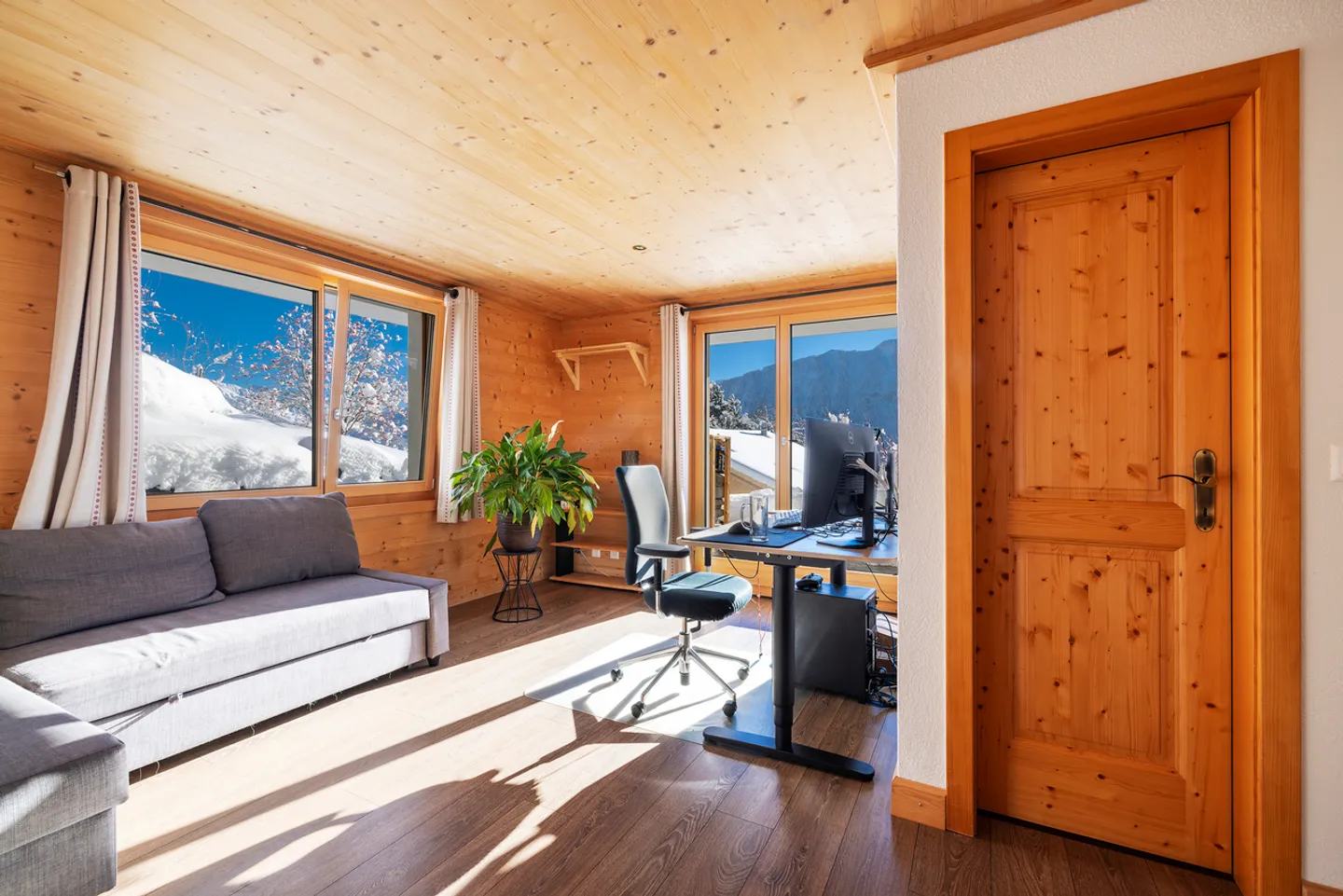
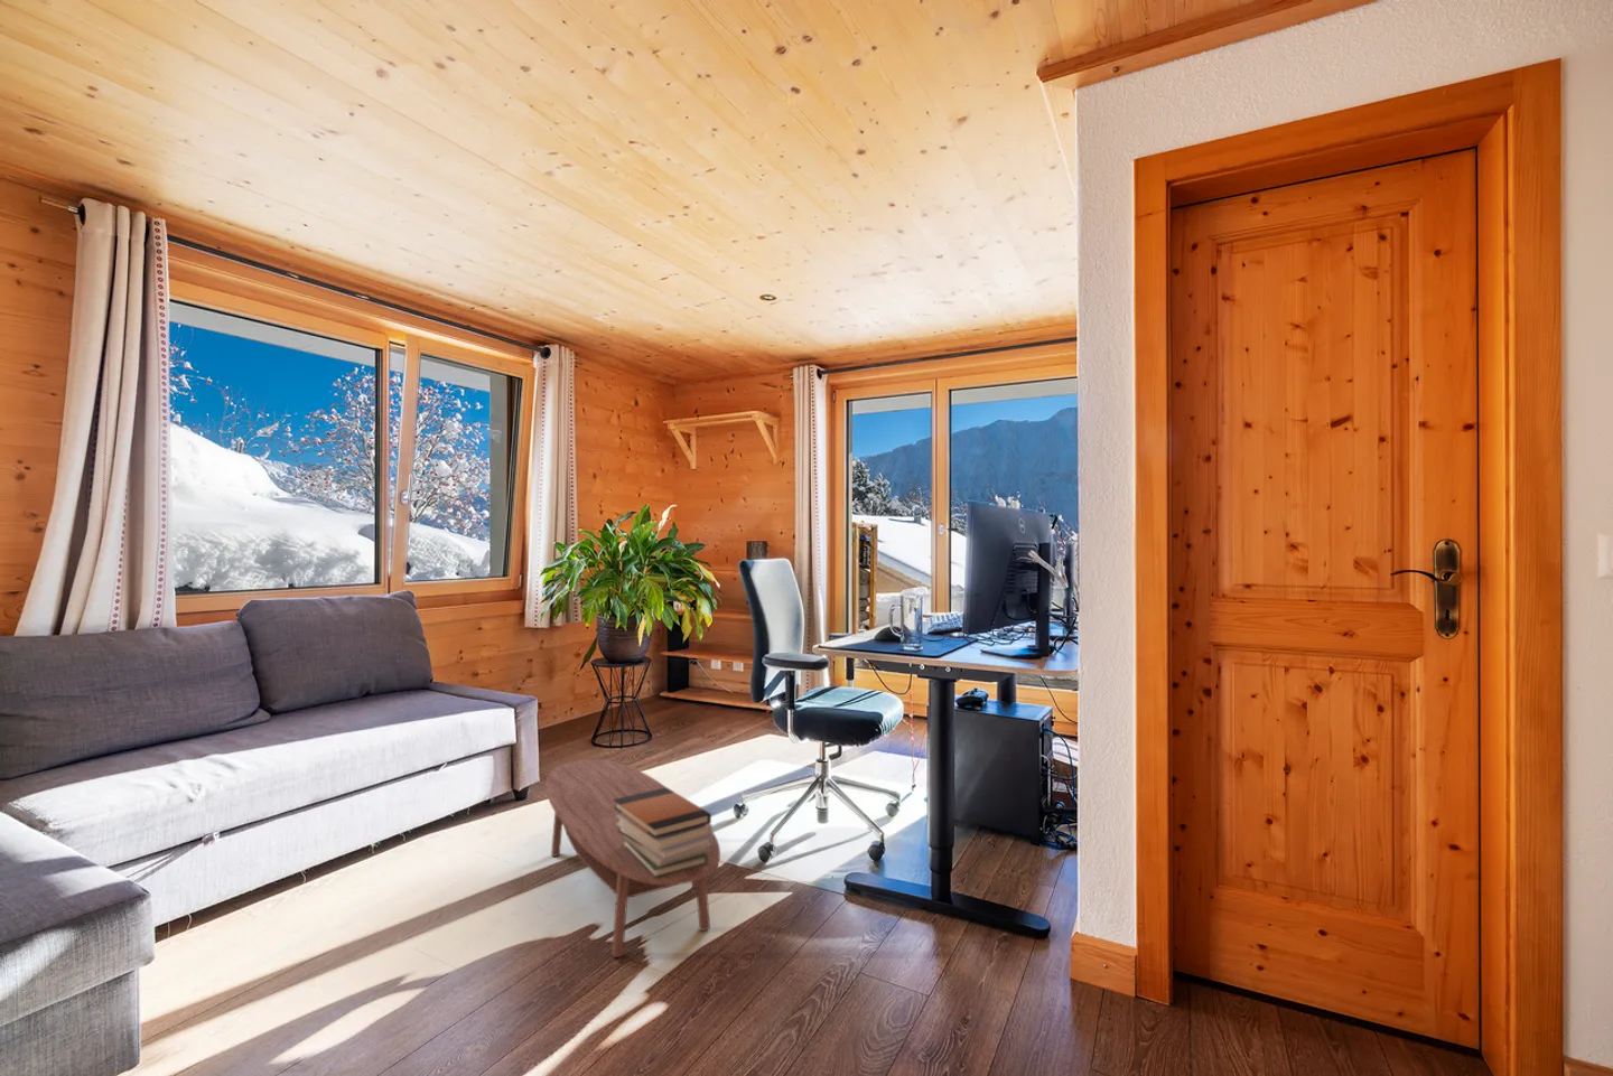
+ book stack [614,787,713,878]
+ coffee table [544,758,722,958]
